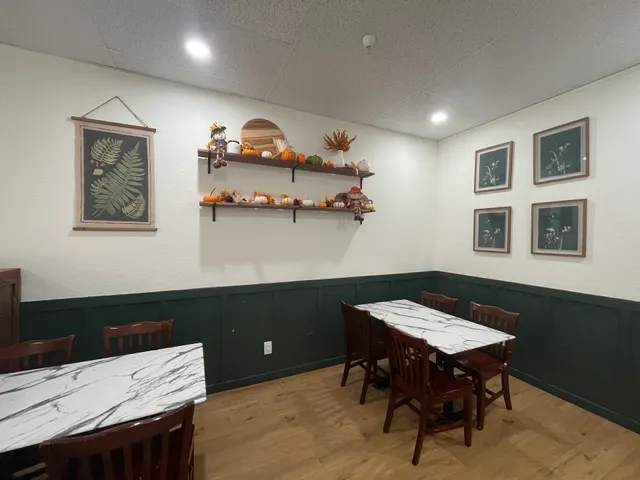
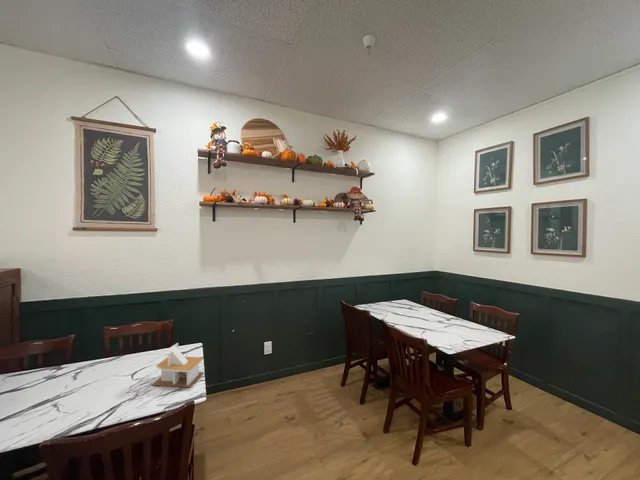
+ napkin holder [151,342,206,388]
